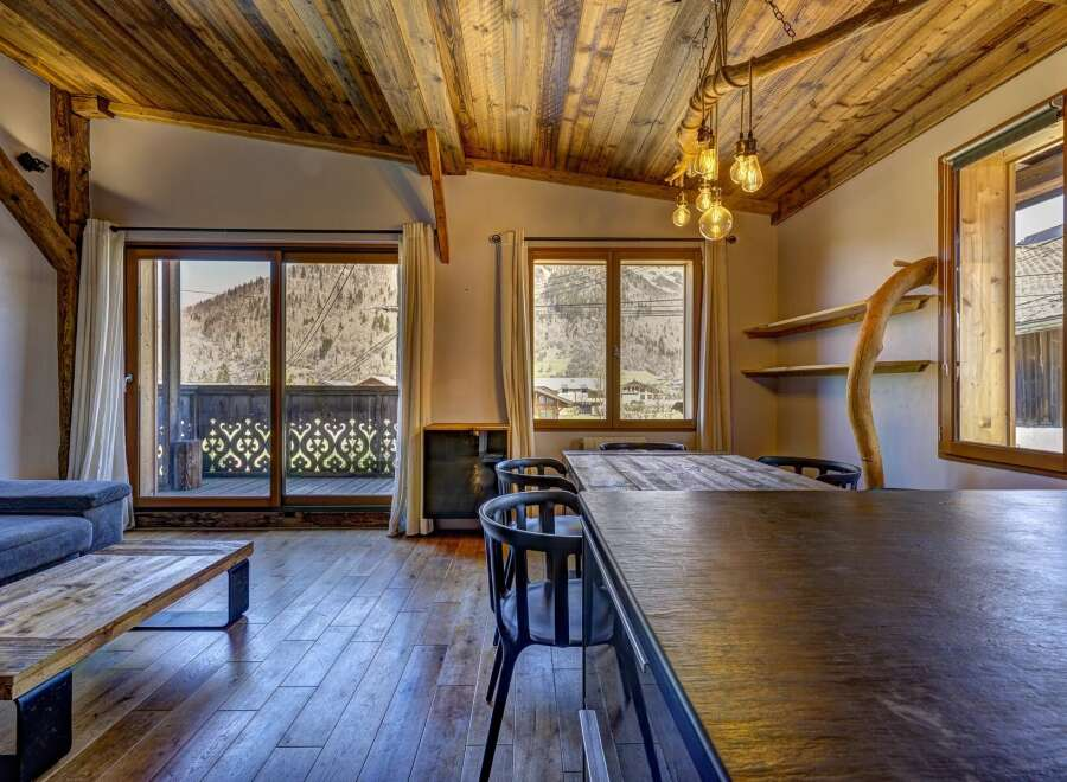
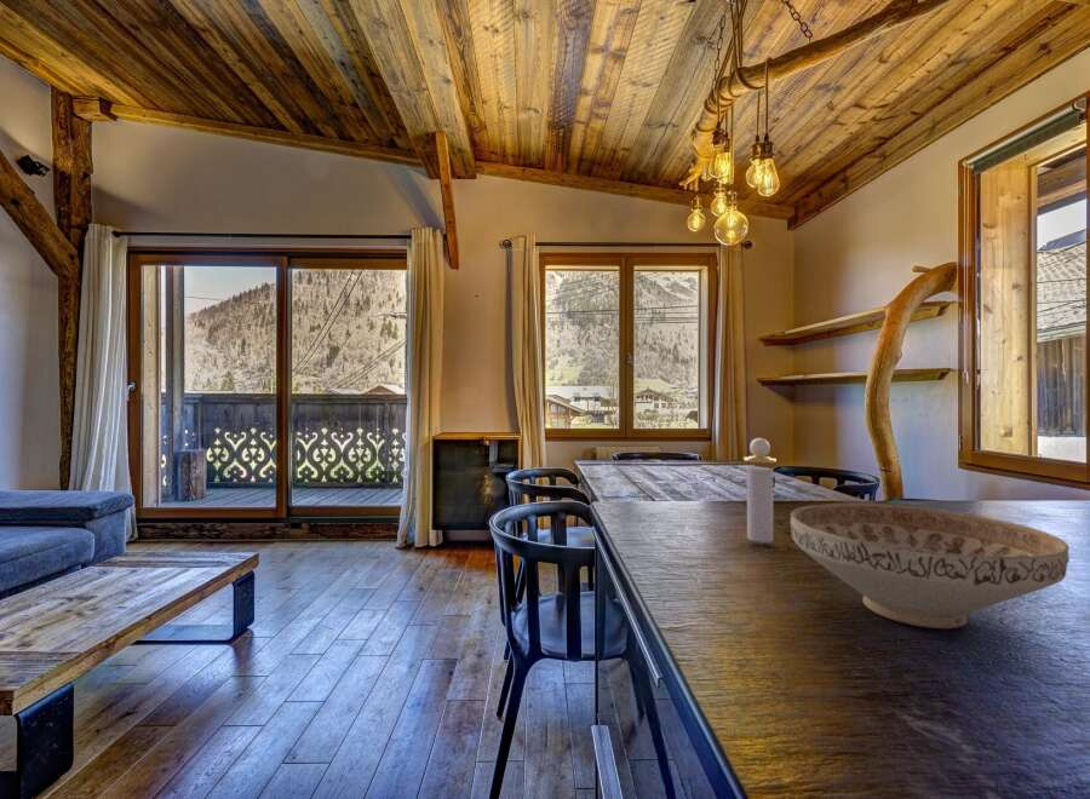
+ perfume bottle [742,437,778,544]
+ decorative bowl [788,502,1071,630]
